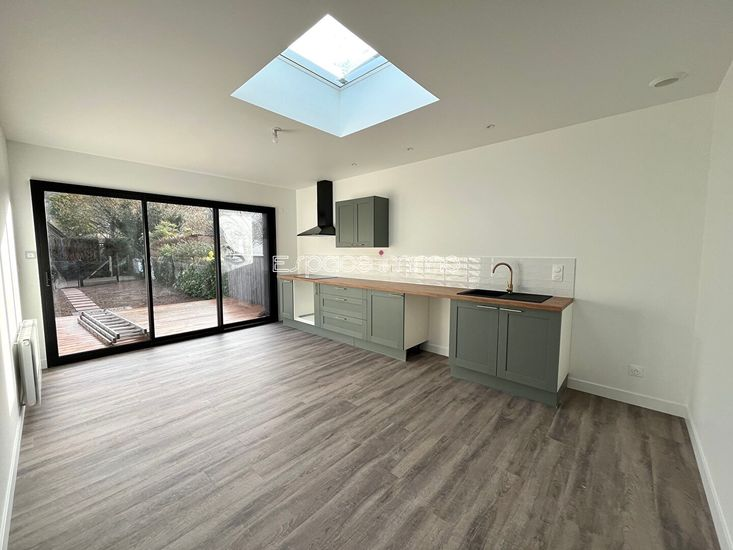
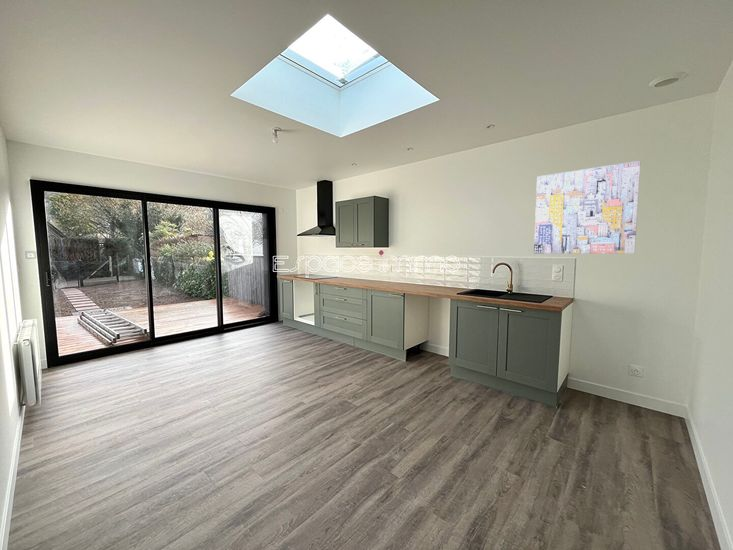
+ wall art [533,160,642,254]
